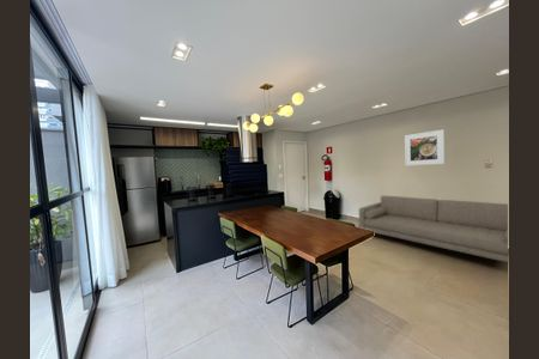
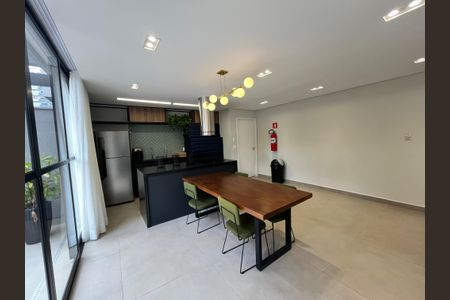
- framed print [404,128,446,166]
- sofa [358,195,509,263]
